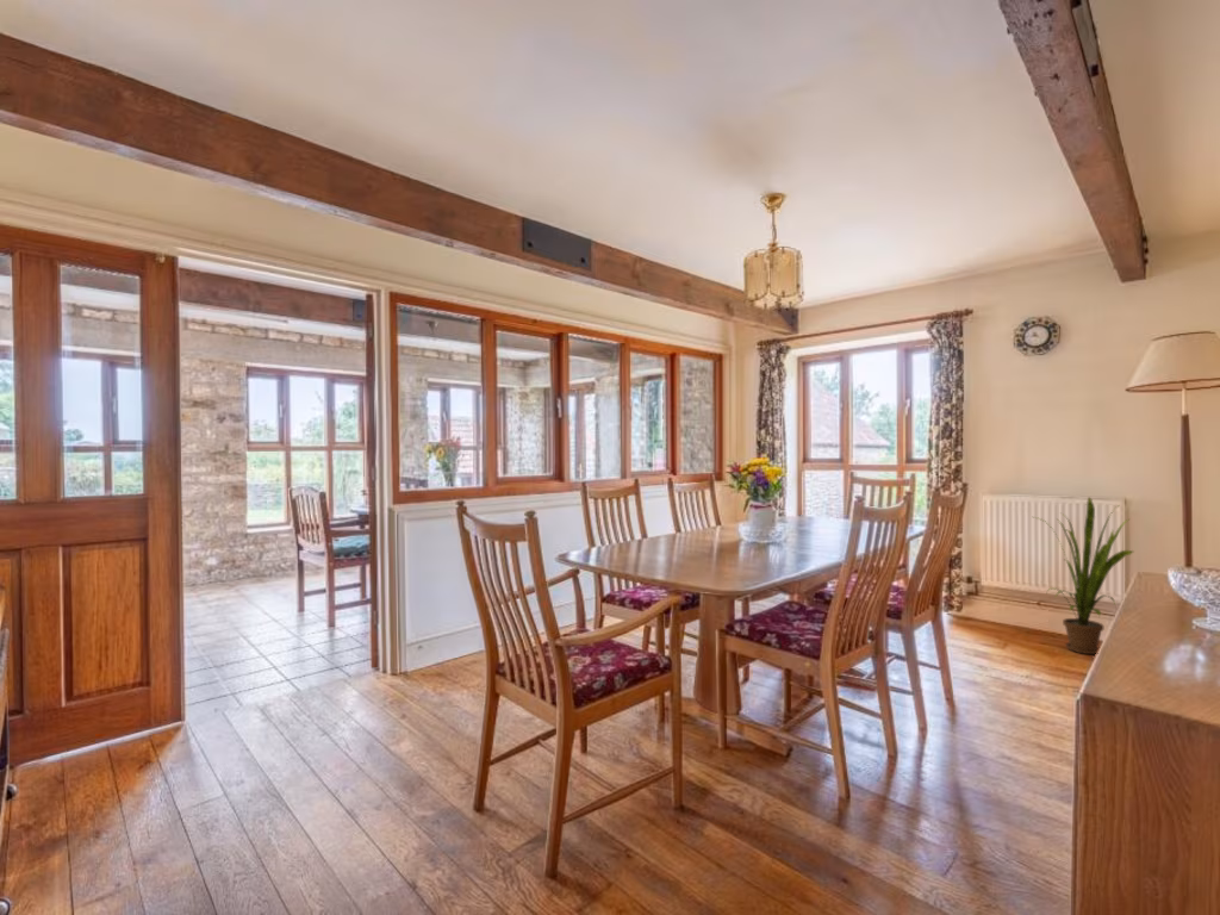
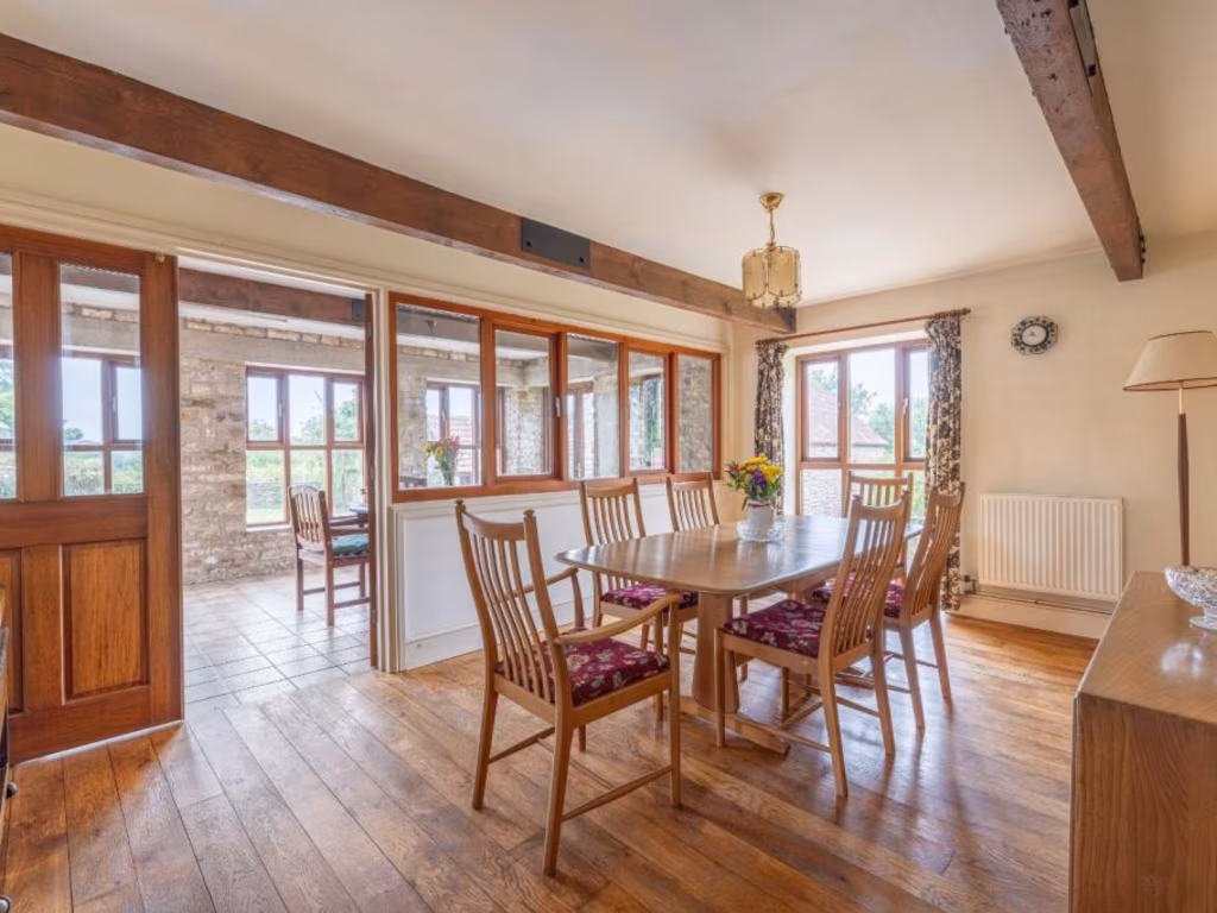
- house plant [1033,496,1134,655]
